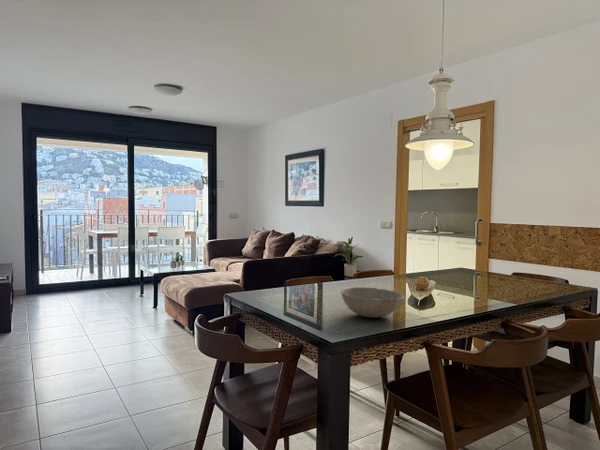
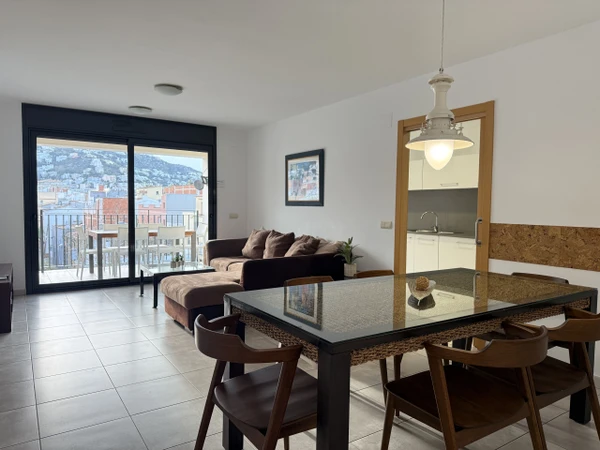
- bowl [340,286,405,319]
